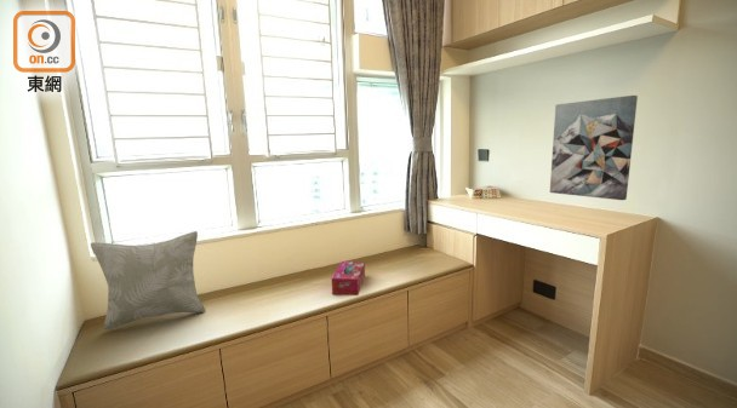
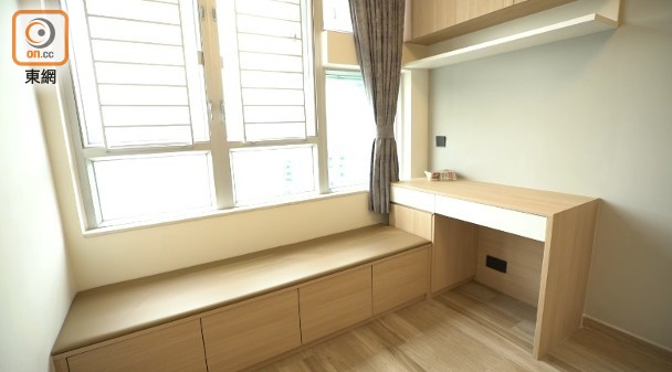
- tissue box [331,260,366,297]
- decorative pillow [90,230,206,332]
- wall art [549,94,639,201]
